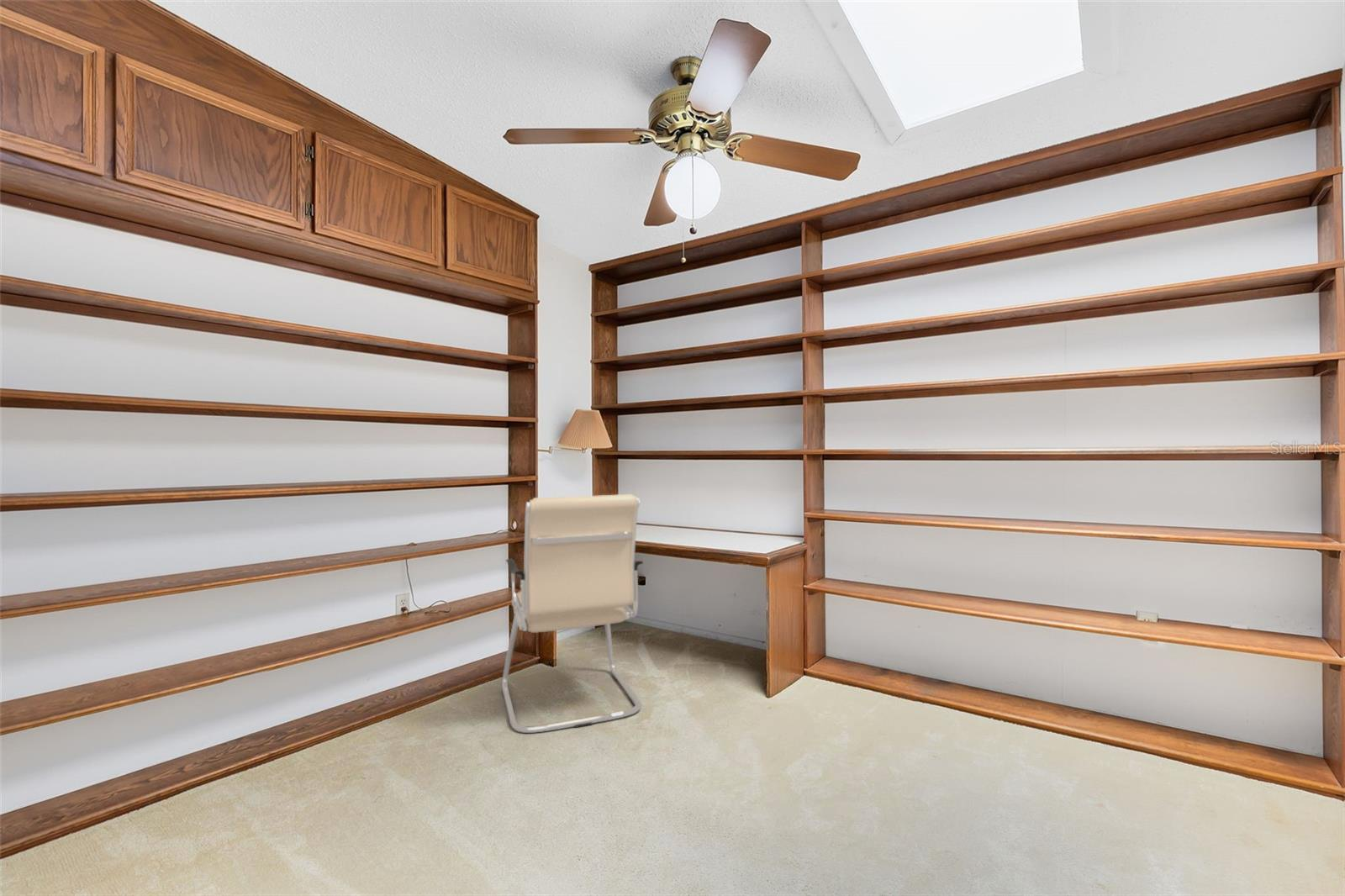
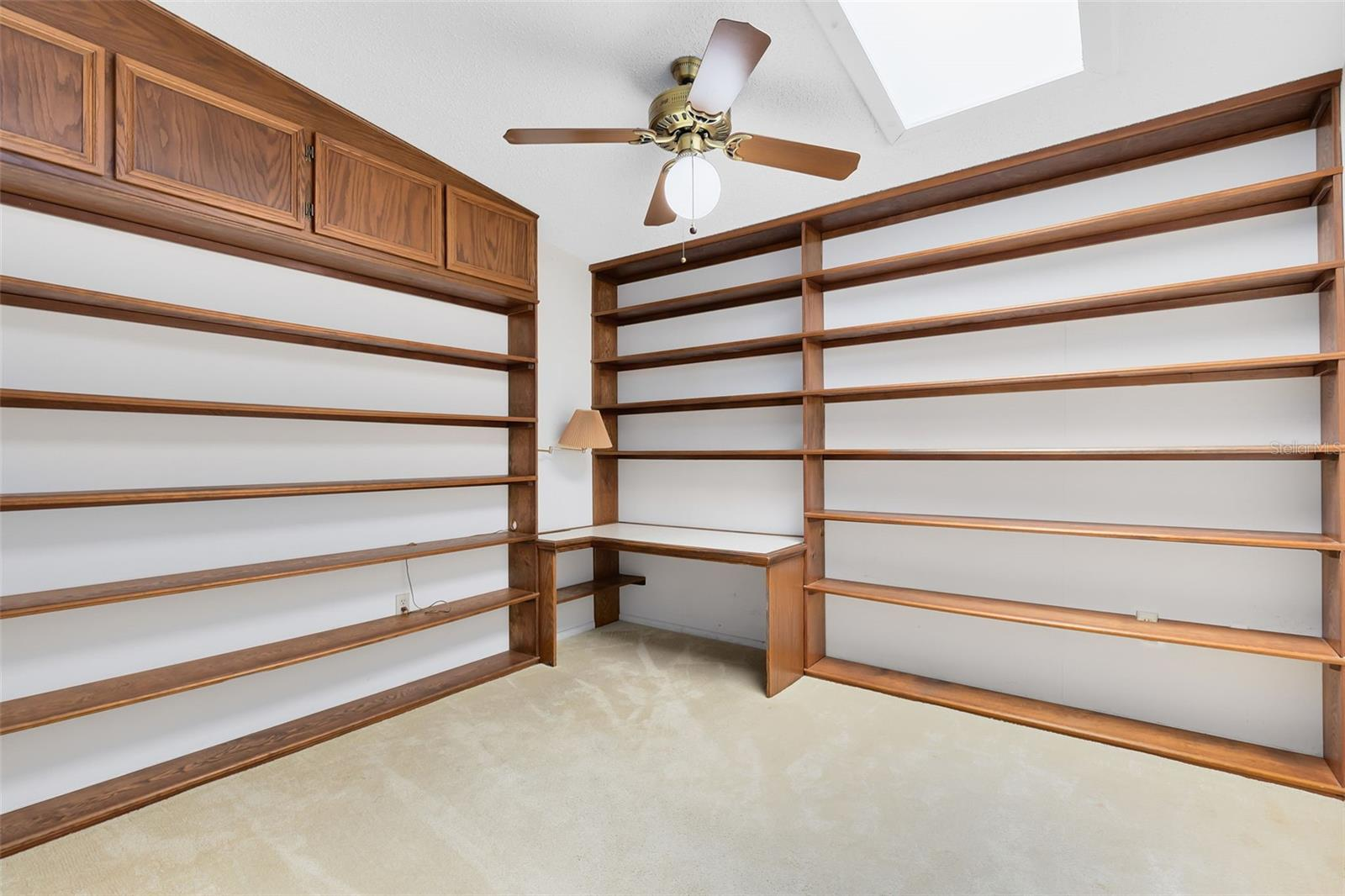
- office chair [501,493,644,734]
